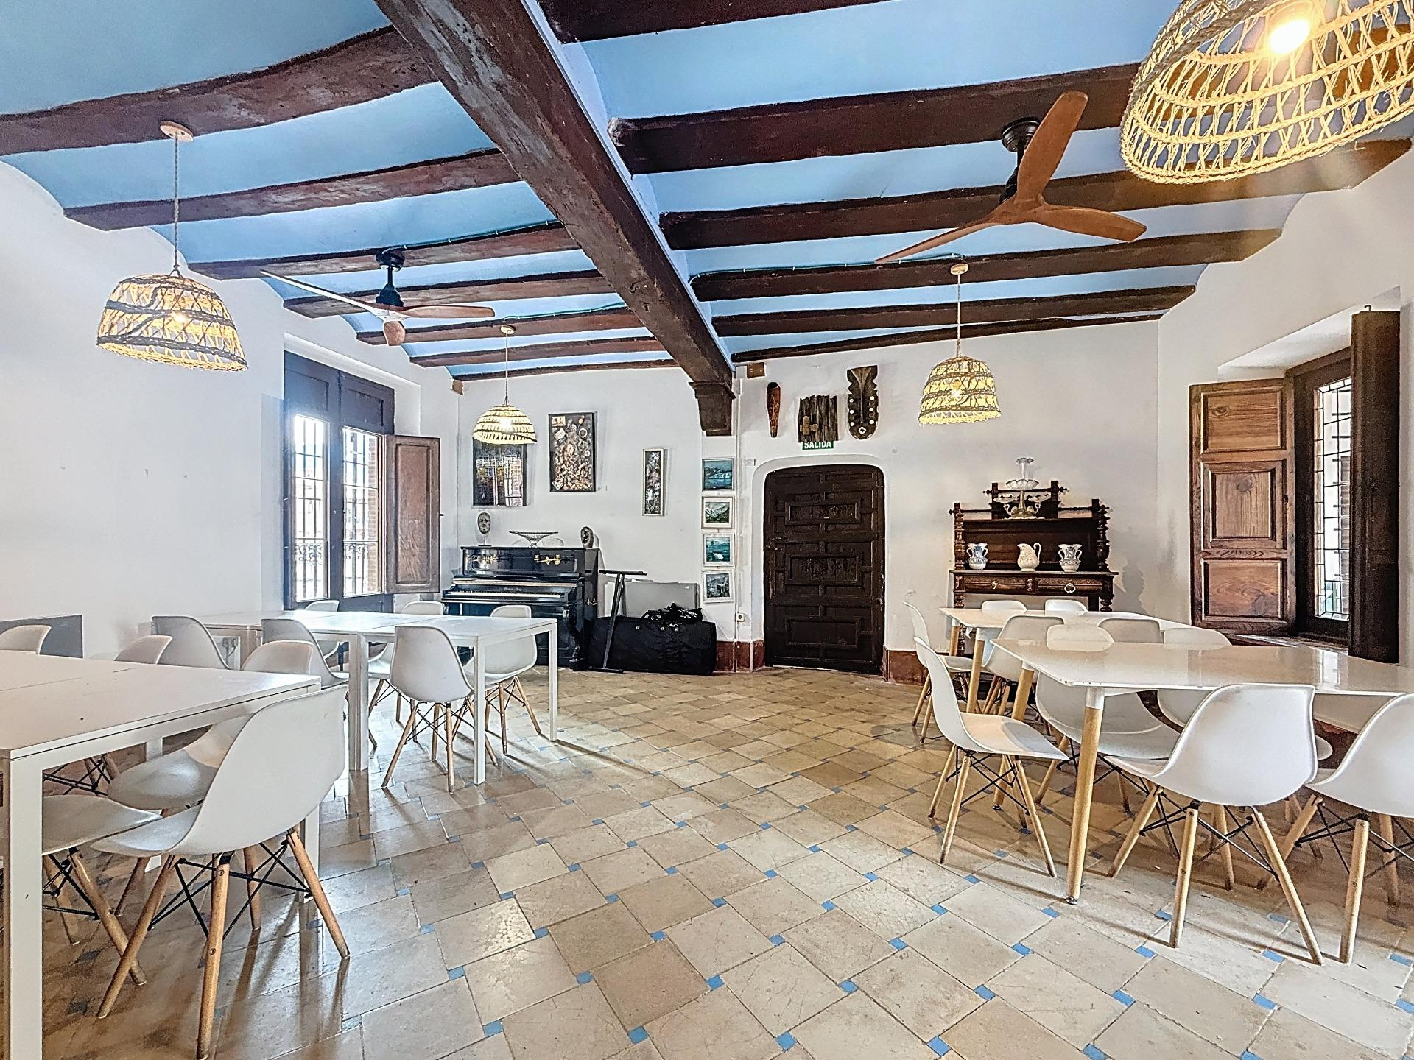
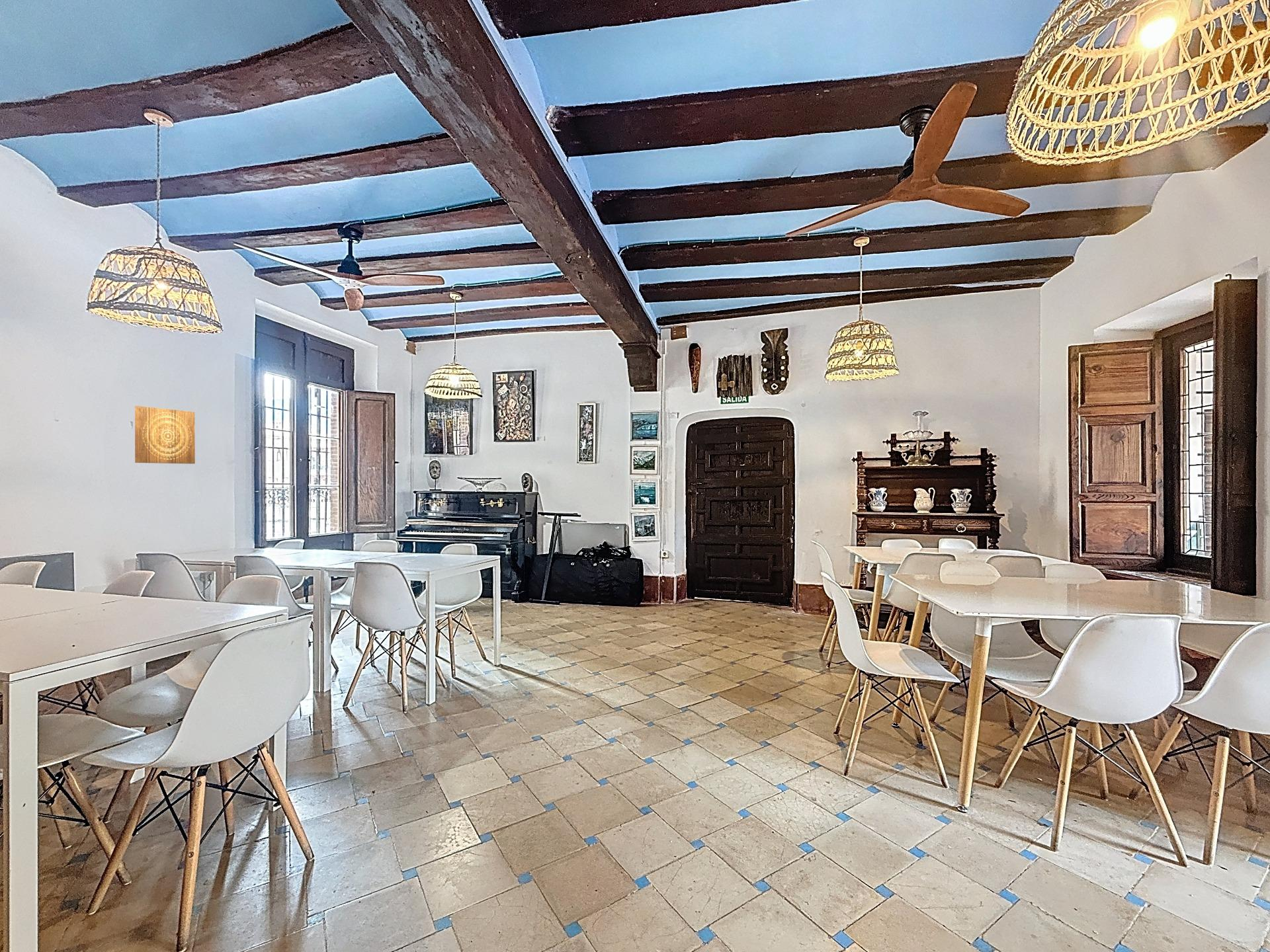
+ wall art [134,405,196,465]
